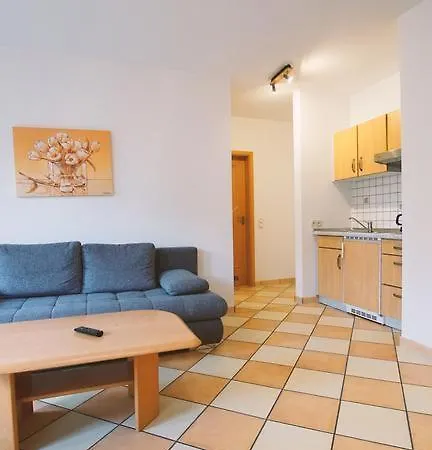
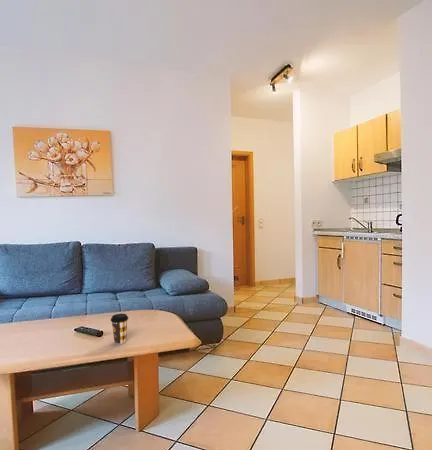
+ coffee cup [110,313,129,345]
